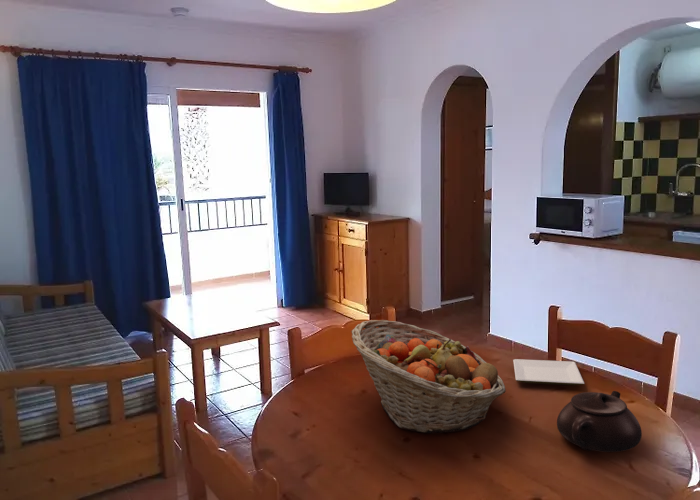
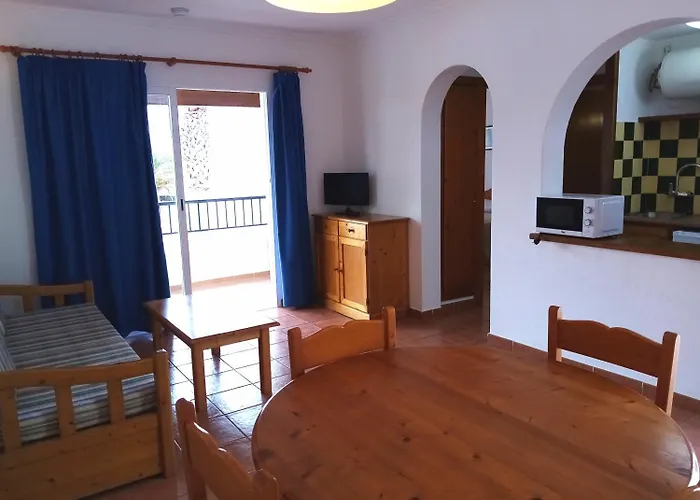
- fruit basket [350,319,507,434]
- plate [512,358,585,386]
- teapot [556,390,643,453]
